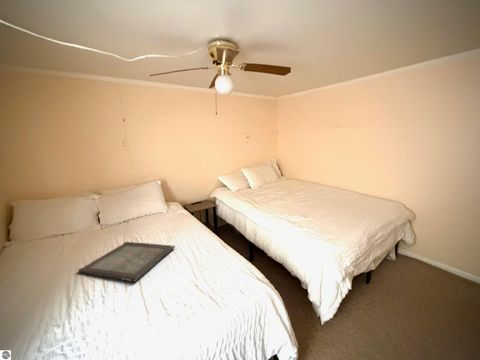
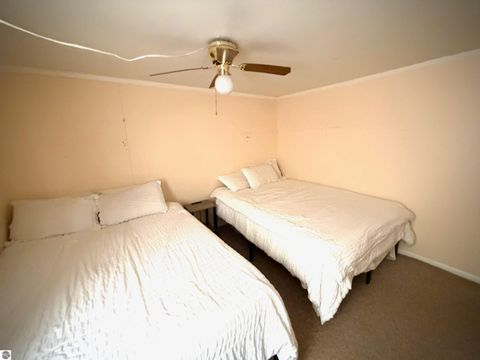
- serving tray [77,241,176,283]
